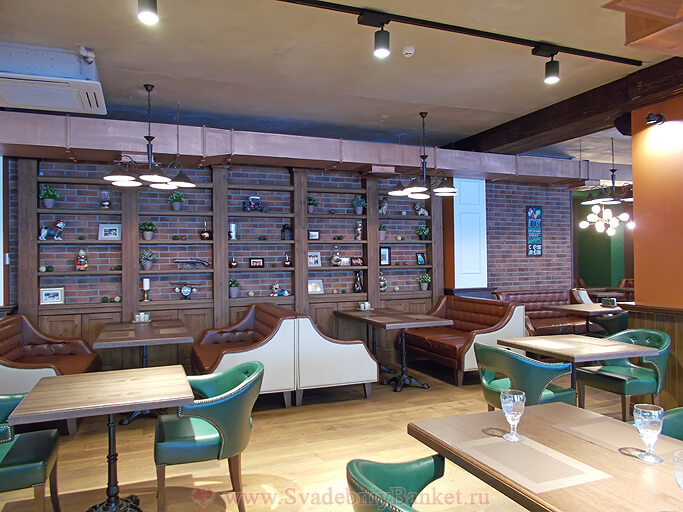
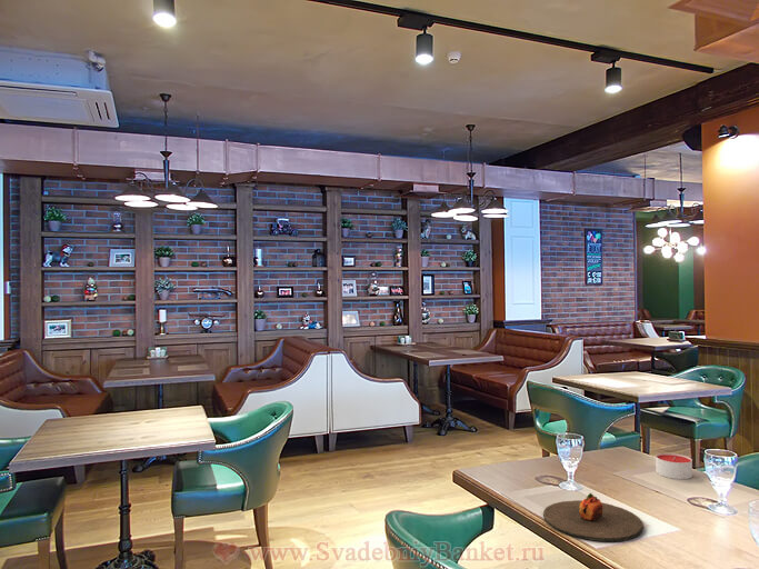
+ candle [655,452,693,480]
+ plate [542,492,645,542]
